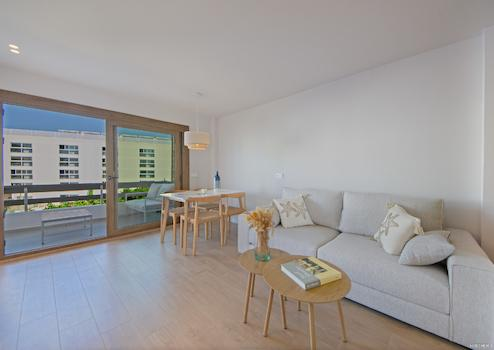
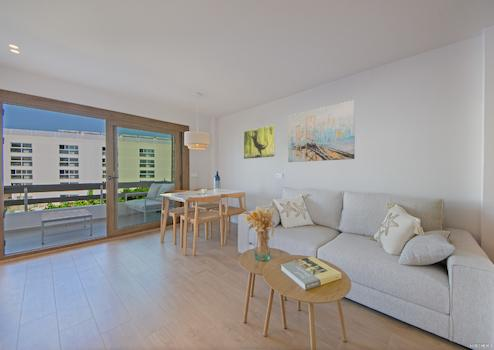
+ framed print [243,124,276,160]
+ wall art [287,100,356,163]
